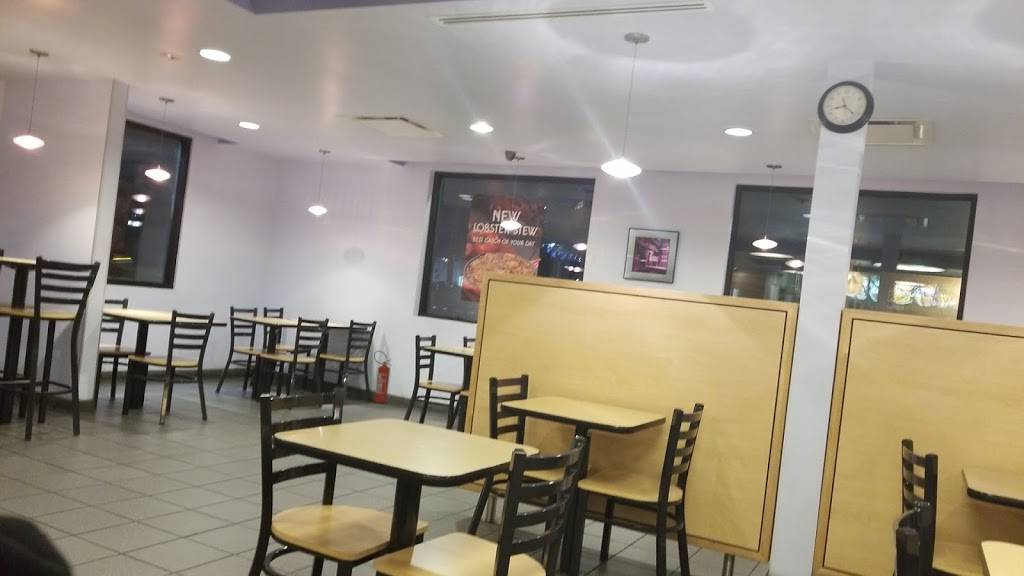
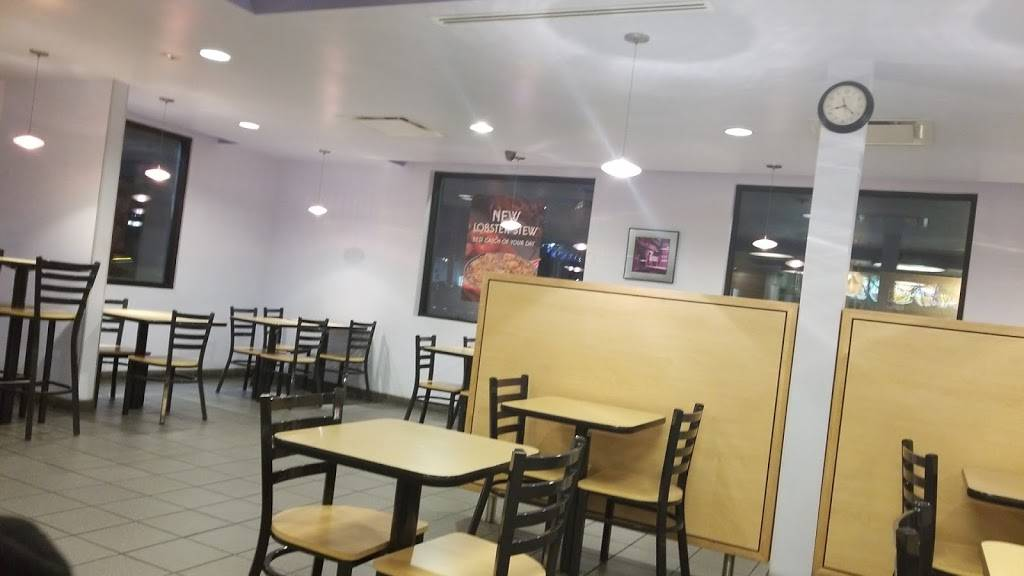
- fire extinguisher [373,350,393,404]
